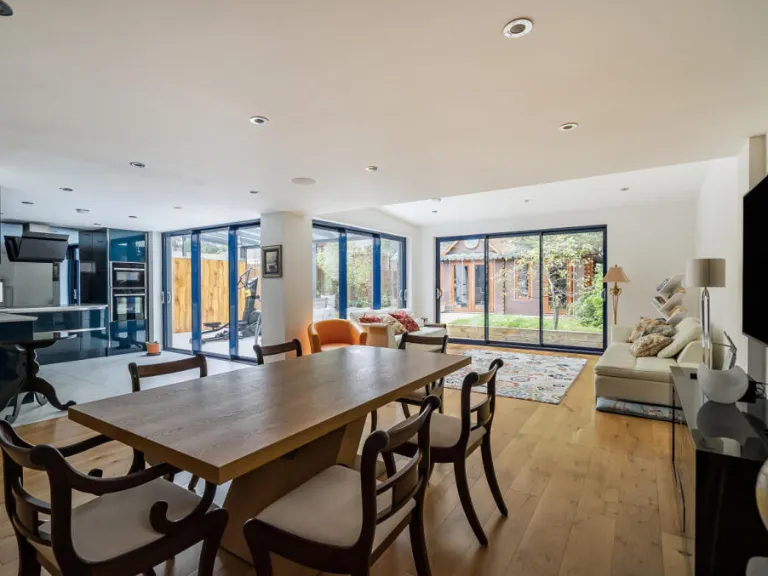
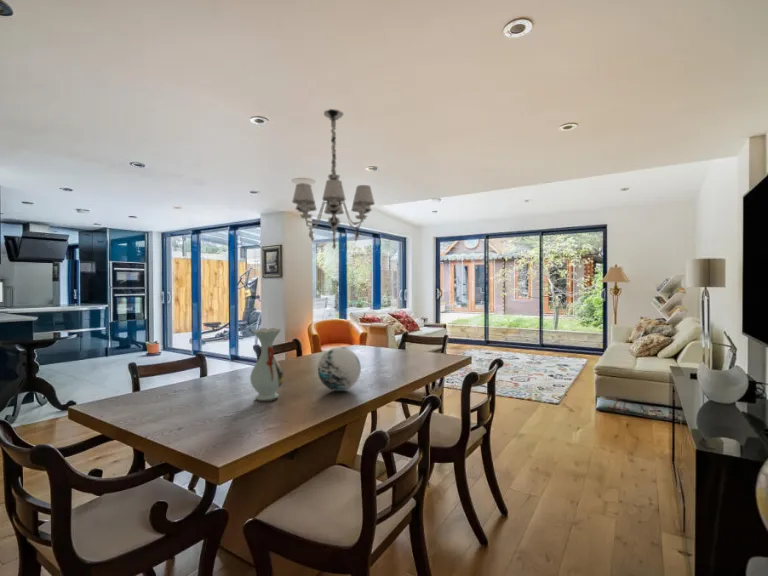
+ chandelier [291,108,376,250]
+ vase [249,327,285,402]
+ decorative orb [317,346,362,392]
